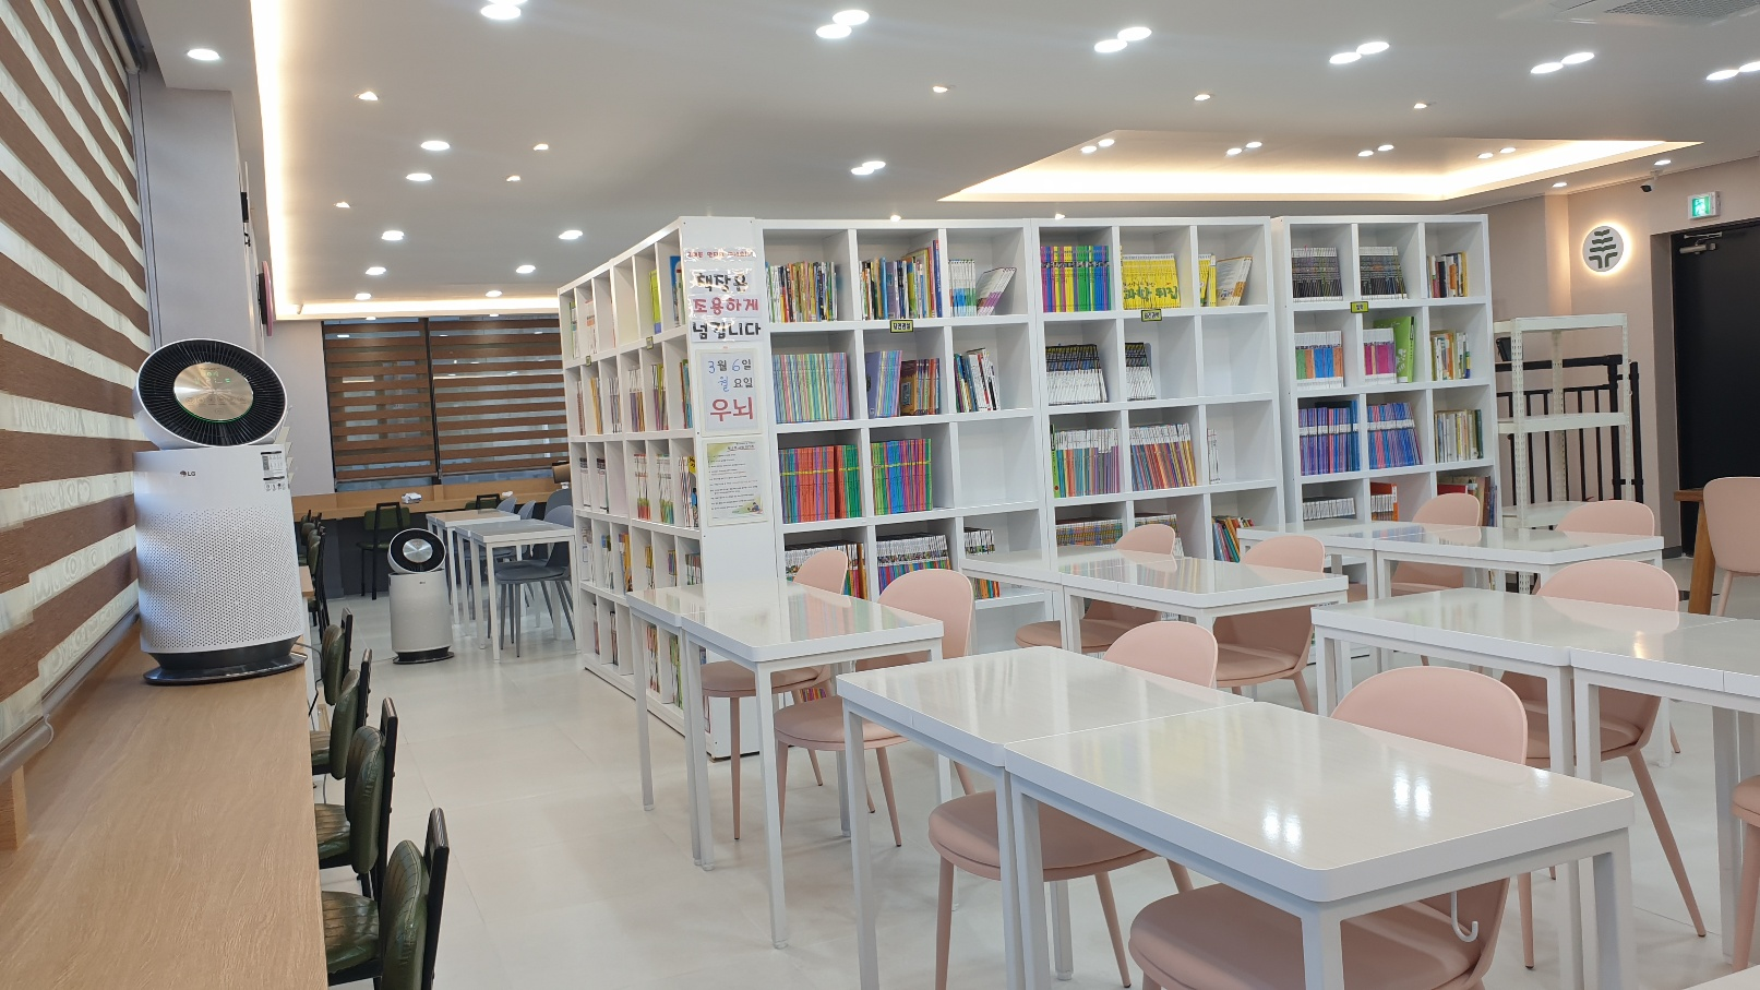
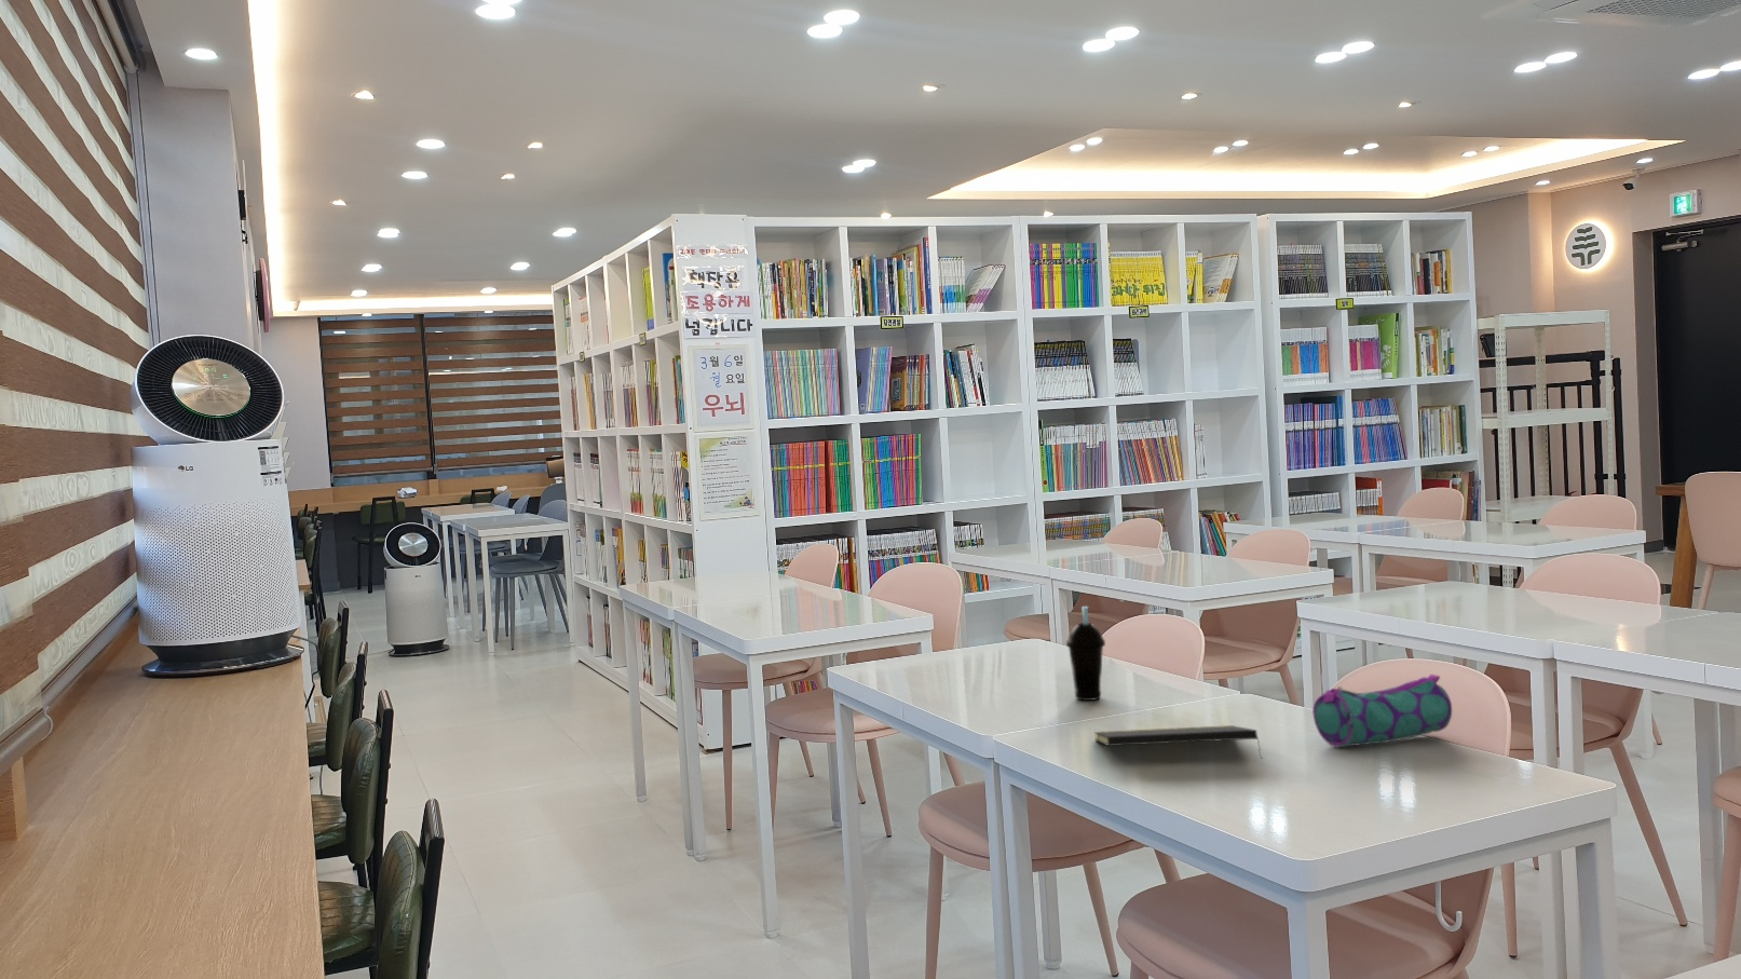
+ cup [1065,606,1106,702]
+ pencil case [1312,673,1453,748]
+ notepad [1093,724,1263,759]
